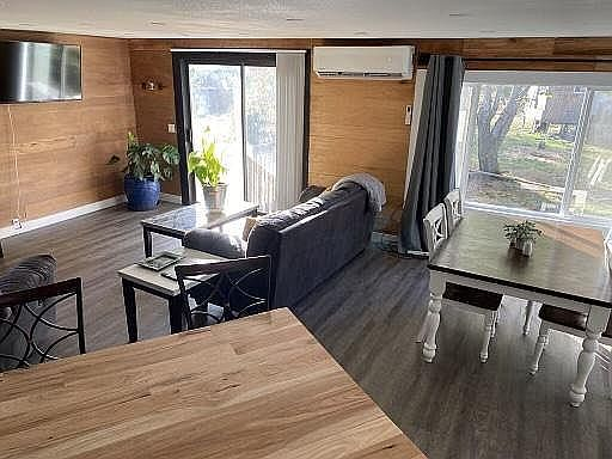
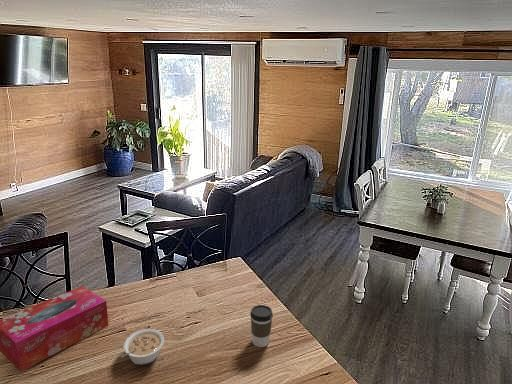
+ legume [119,328,165,366]
+ coffee cup [249,304,274,348]
+ tissue box [0,285,109,372]
